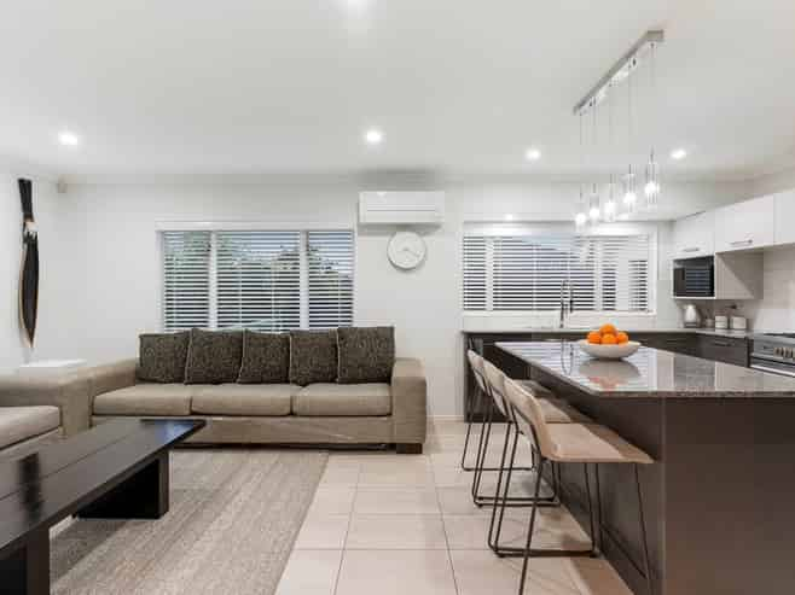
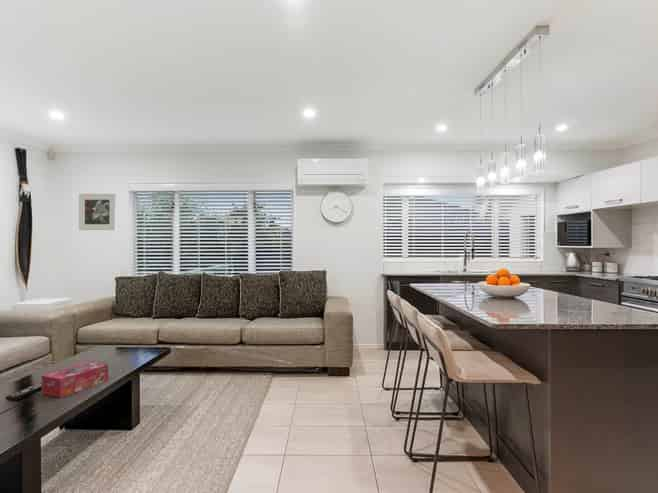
+ remote control [4,381,42,402]
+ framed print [78,193,117,231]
+ tissue box [41,360,109,399]
